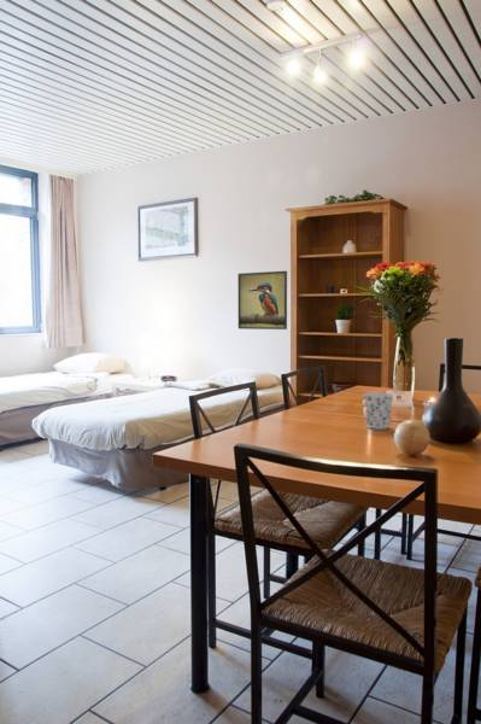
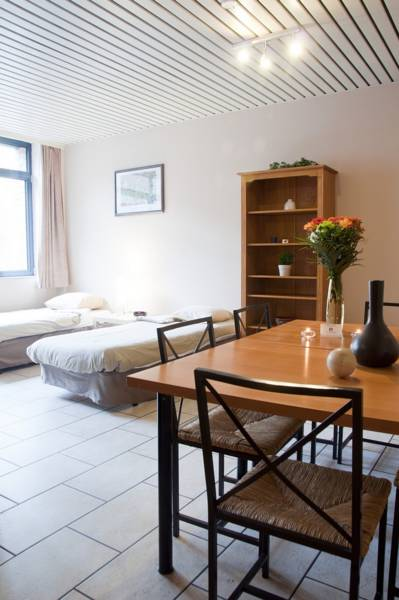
- cup [362,391,395,431]
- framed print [236,270,288,331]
